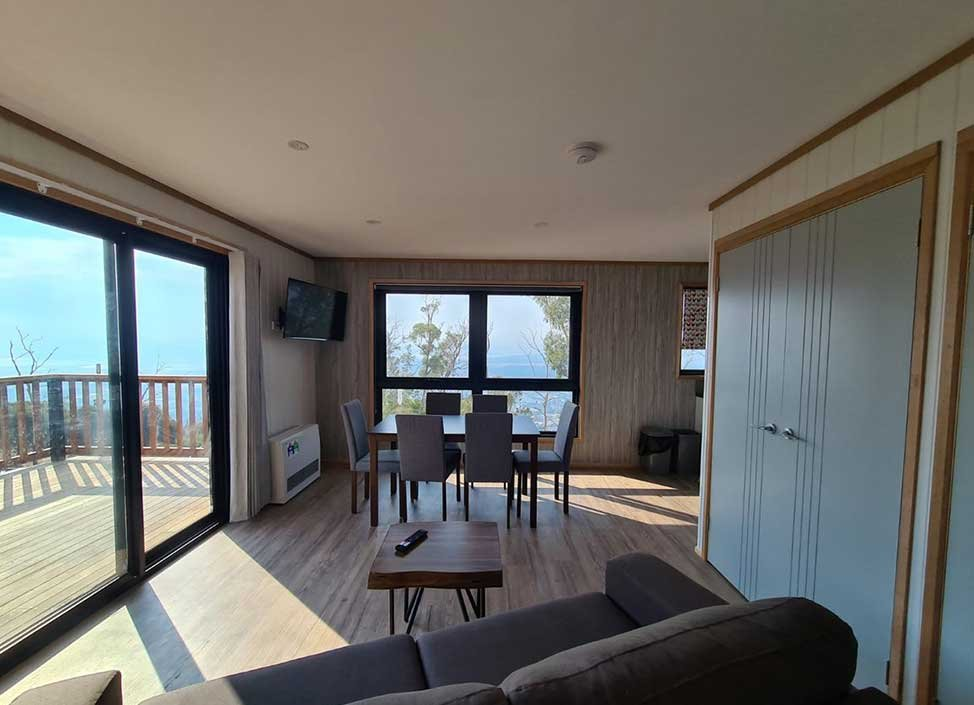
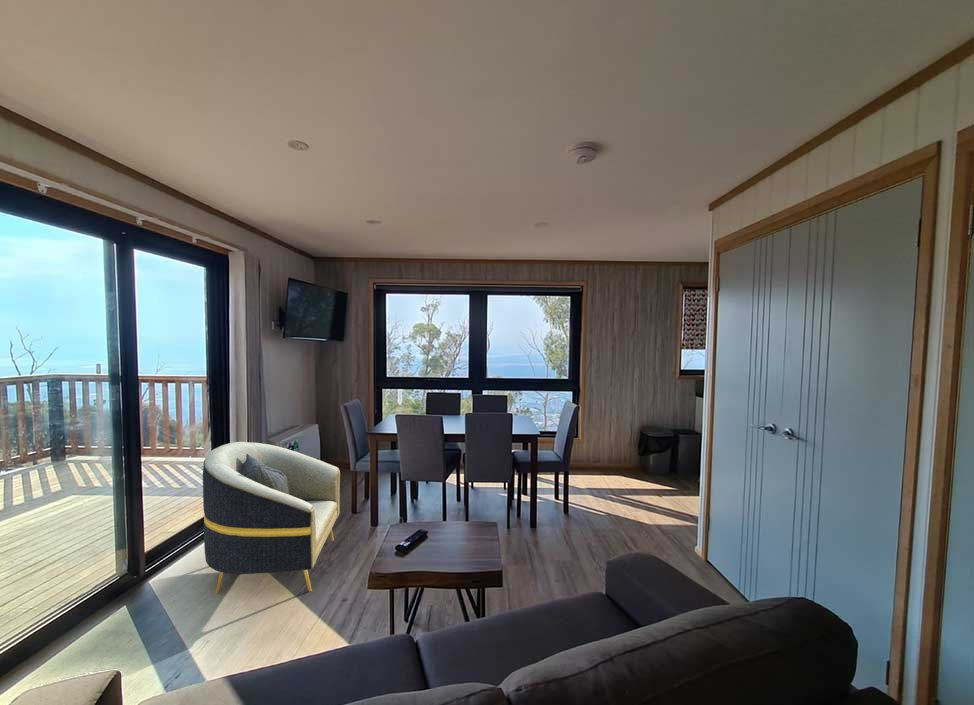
+ armchair [202,441,341,595]
